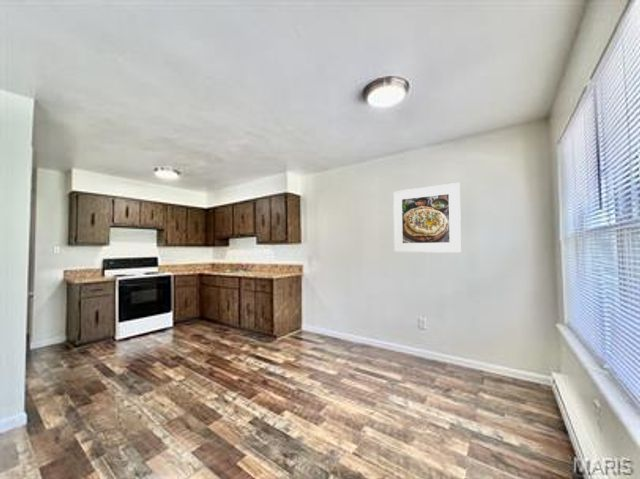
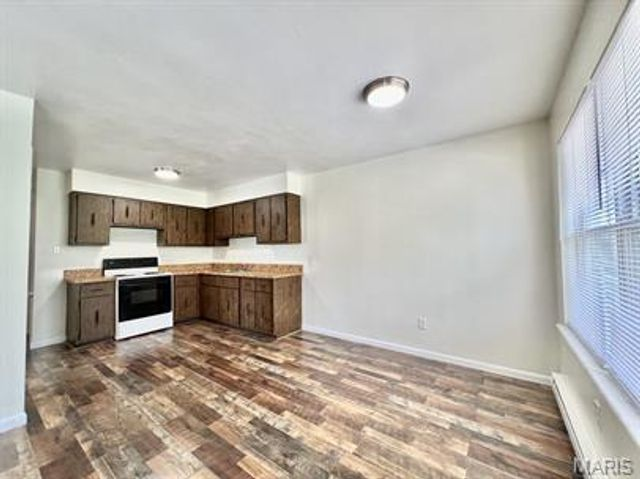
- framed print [392,182,462,254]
